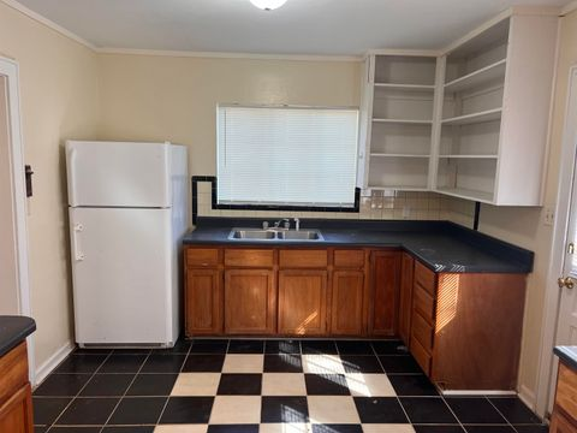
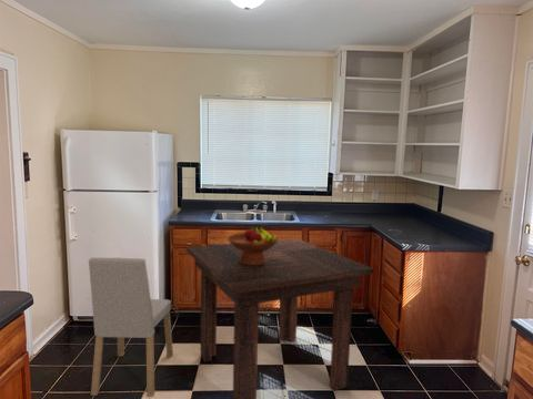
+ dining chair [88,257,174,398]
+ fruit bowl [225,224,280,265]
+ dining table [185,237,375,399]
